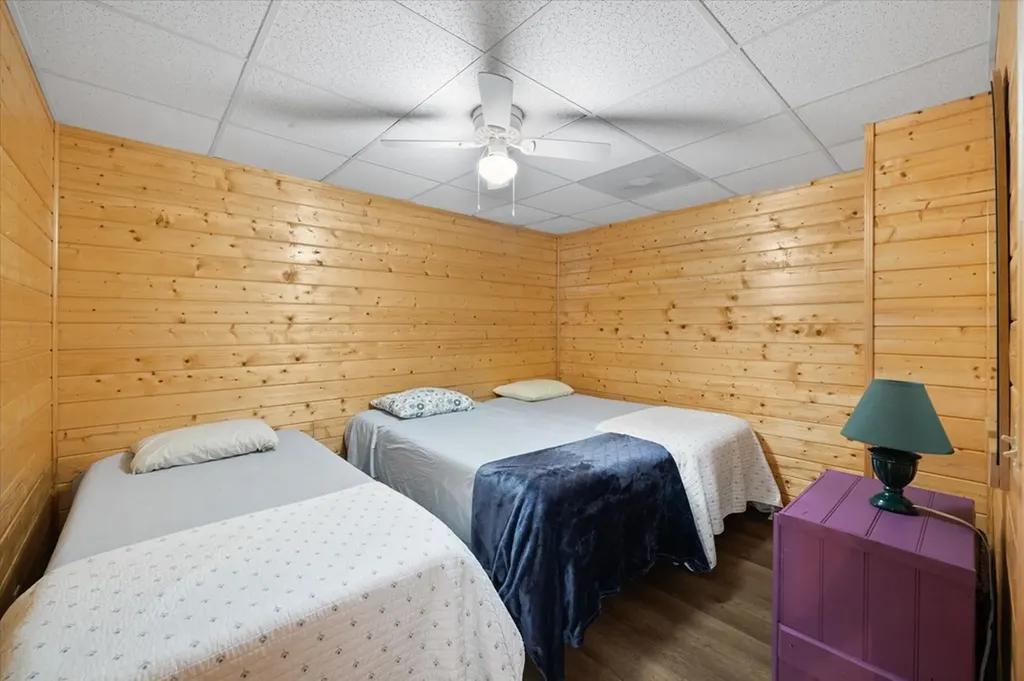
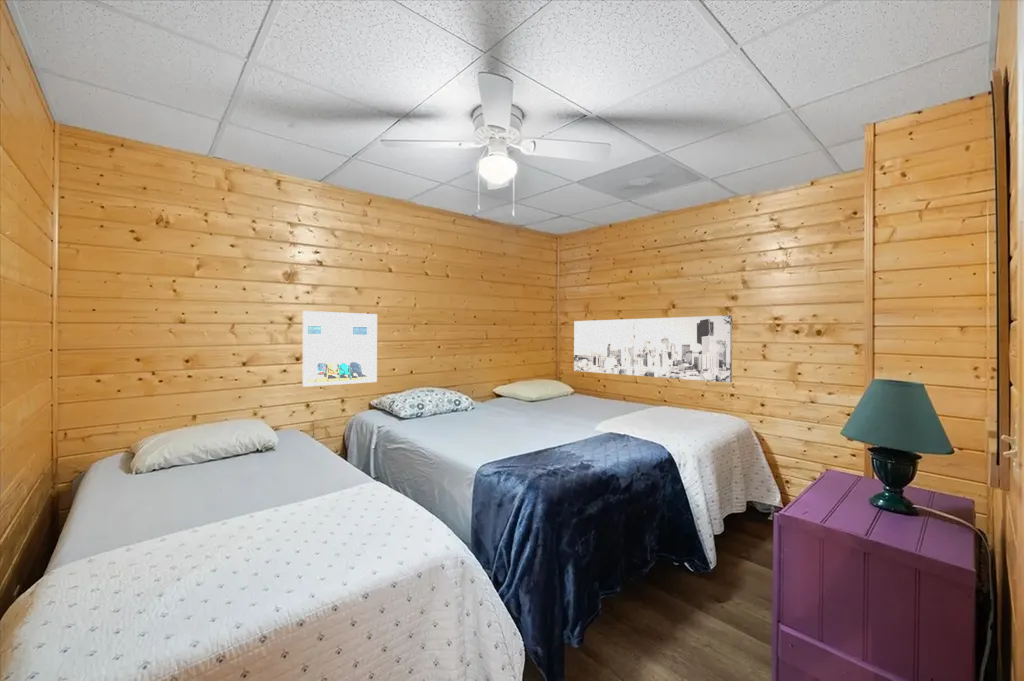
+ wall art [302,310,378,388]
+ wall art [573,314,733,384]
